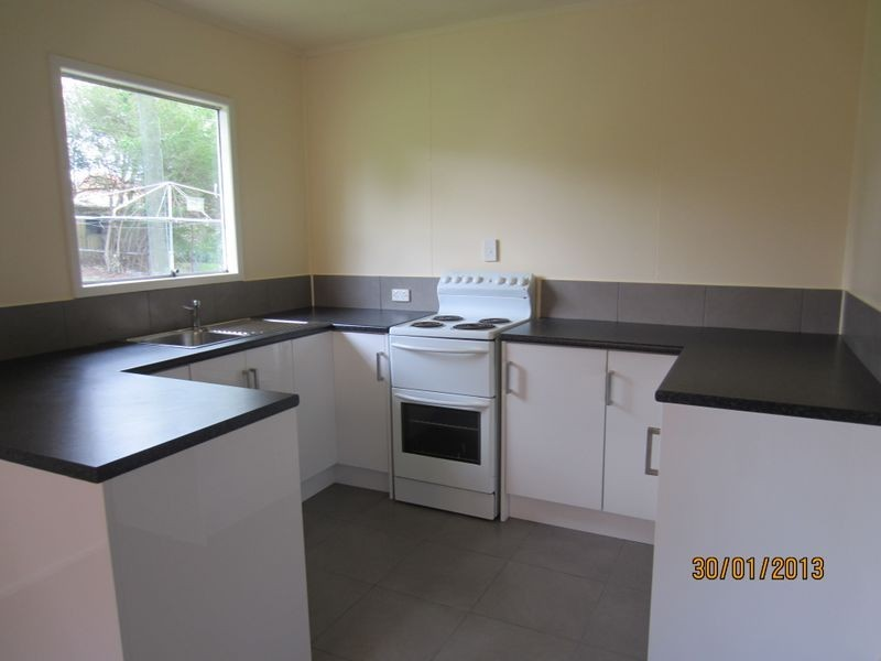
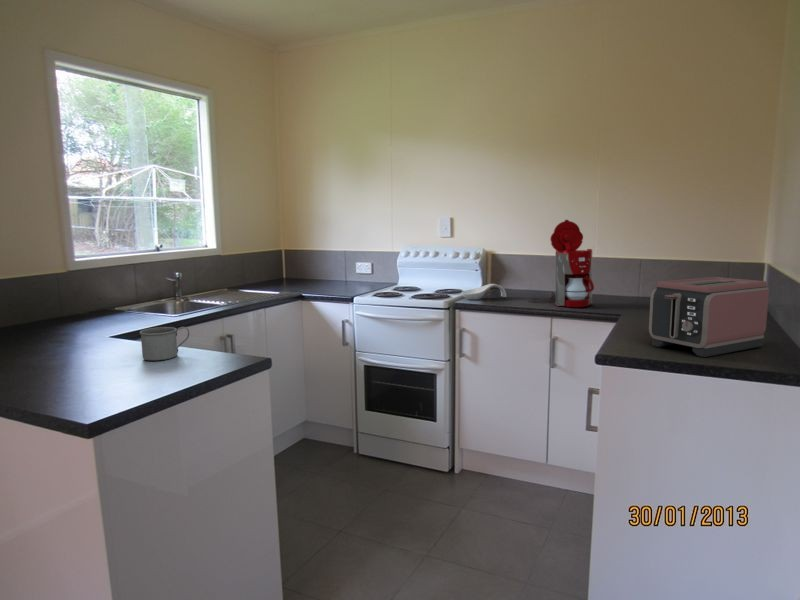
+ toaster [648,276,770,358]
+ mug [139,326,190,361]
+ coffee maker [528,219,595,308]
+ spoon rest [460,283,507,301]
